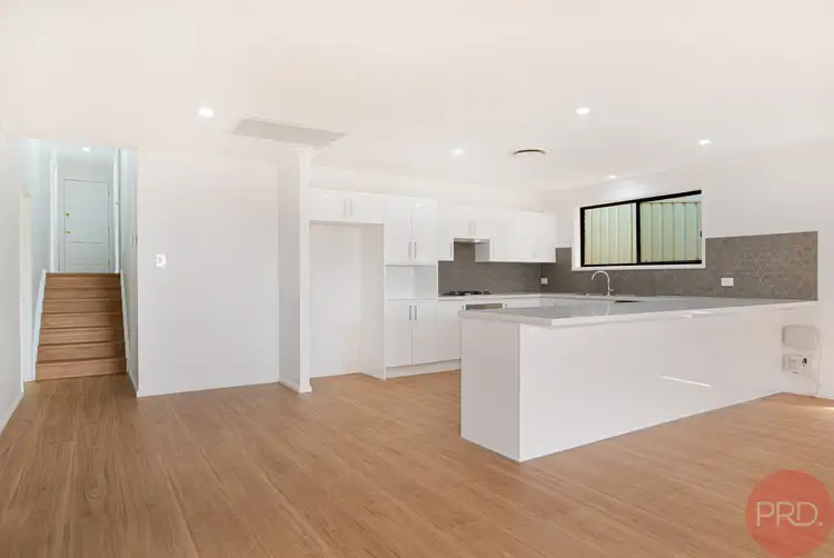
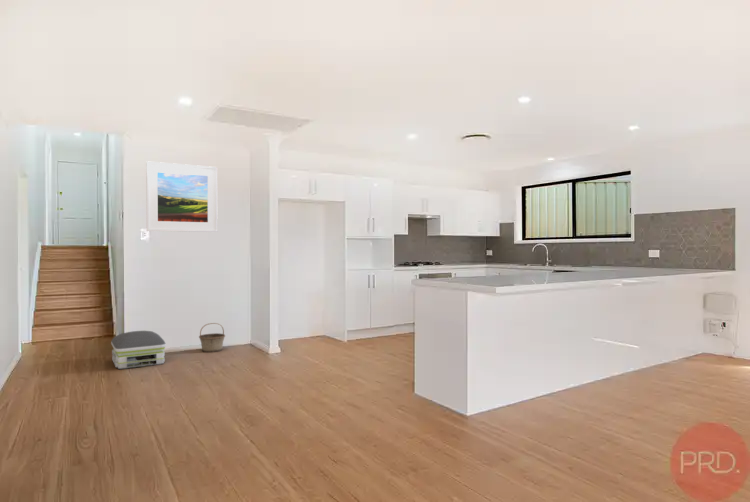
+ basket [198,322,226,353]
+ air purifier [110,330,167,370]
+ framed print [145,160,219,233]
